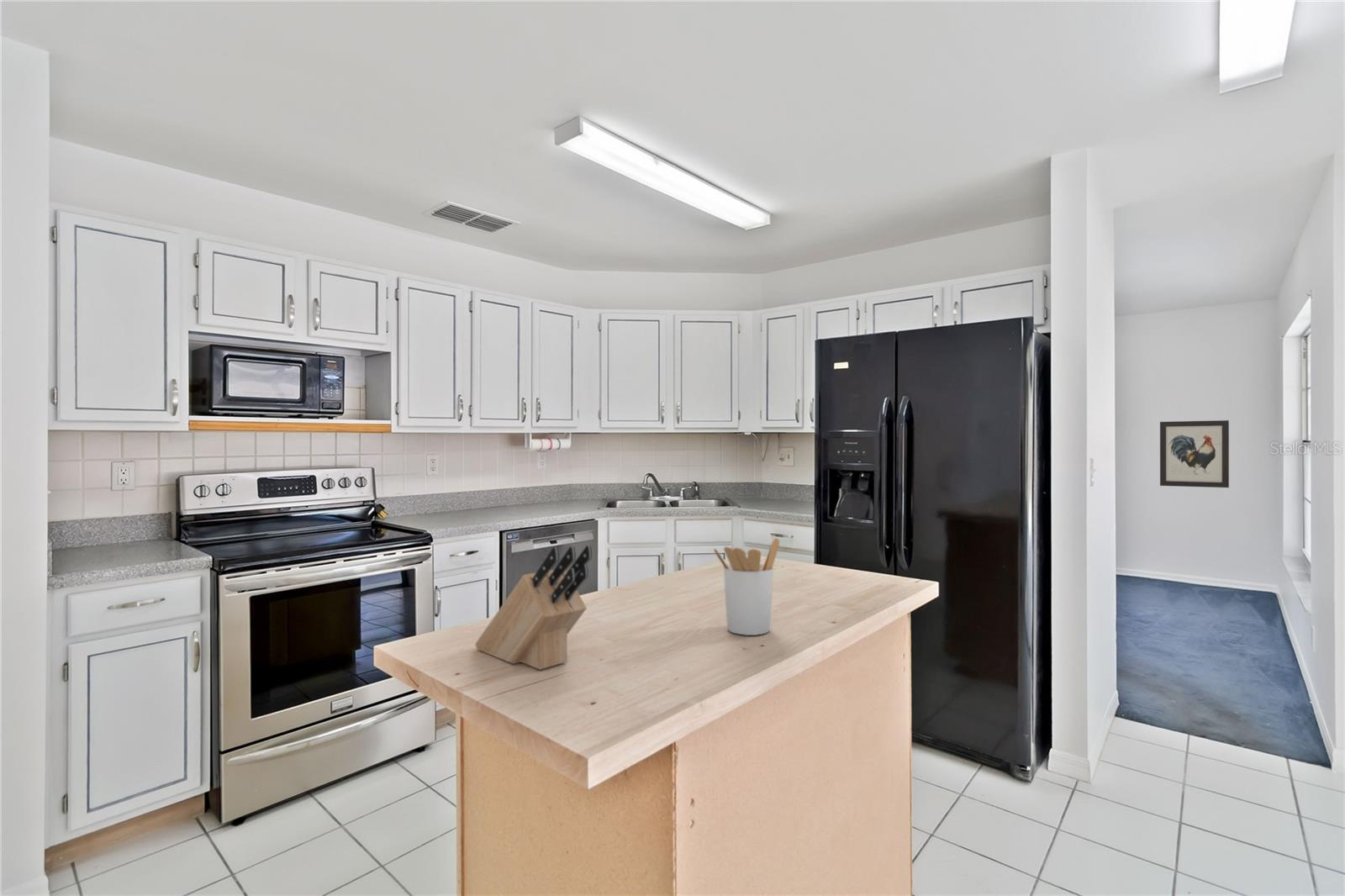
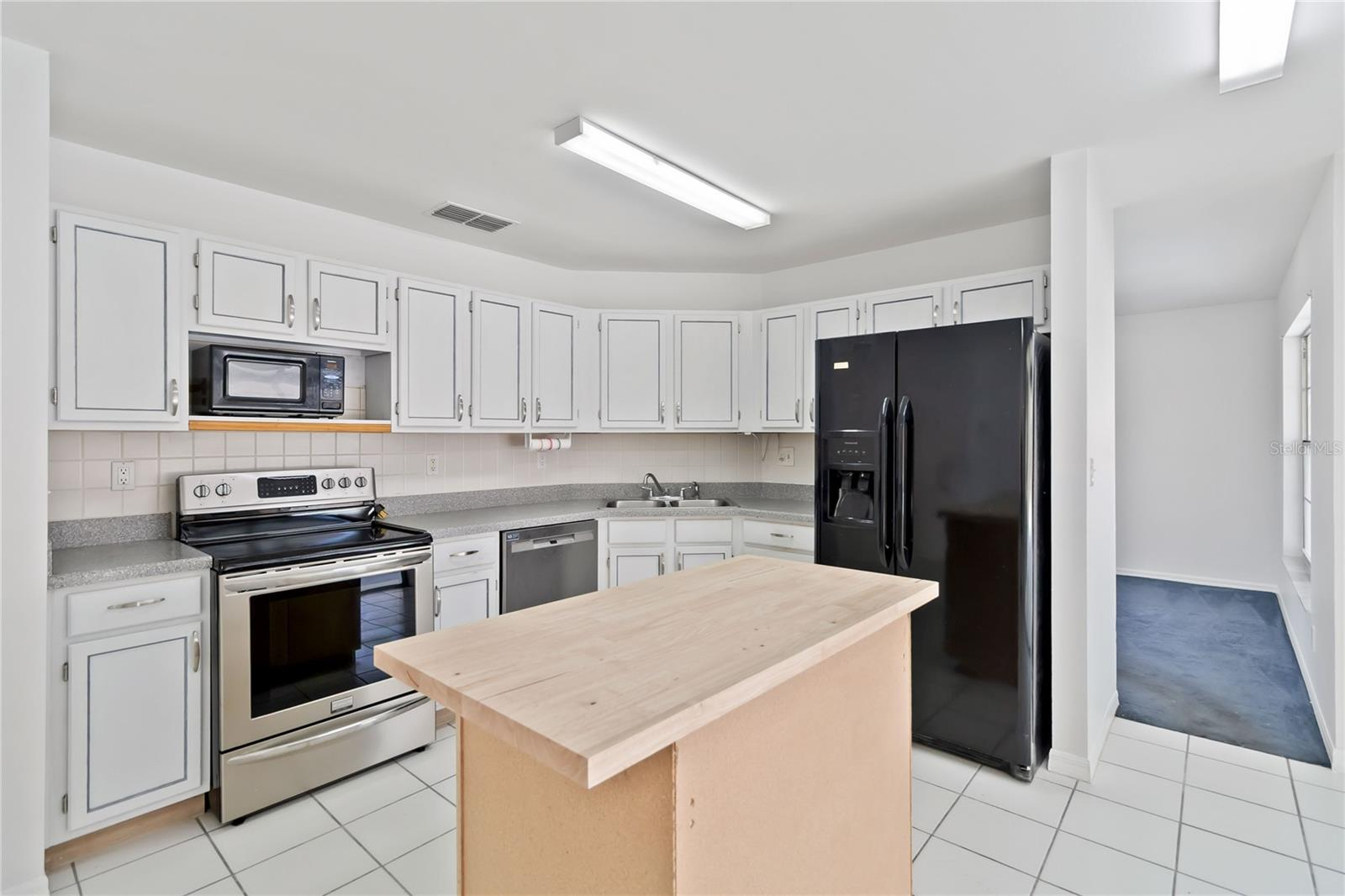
- knife block [474,545,593,671]
- wall art [1159,419,1230,488]
- utensil holder [712,537,780,636]
